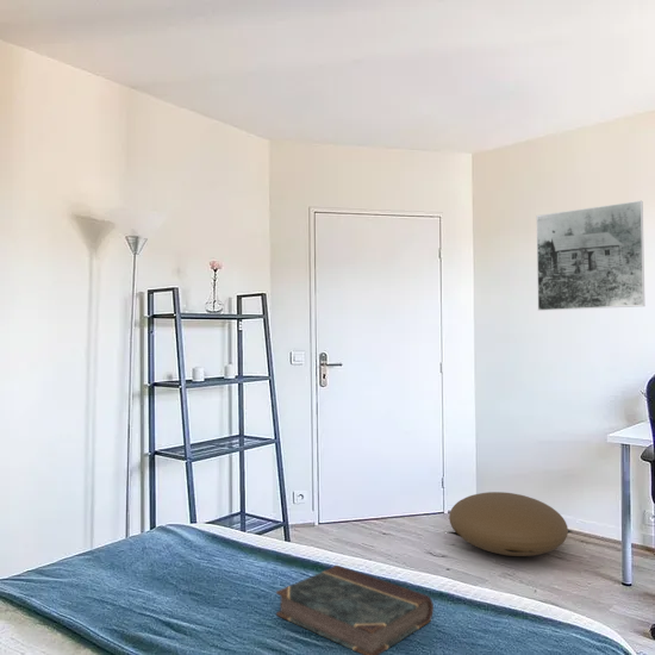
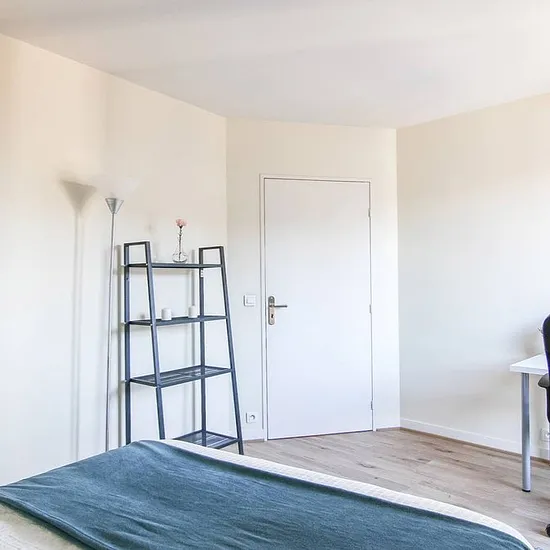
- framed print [535,200,645,312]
- book [275,563,435,655]
- pouf [448,491,573,557]
